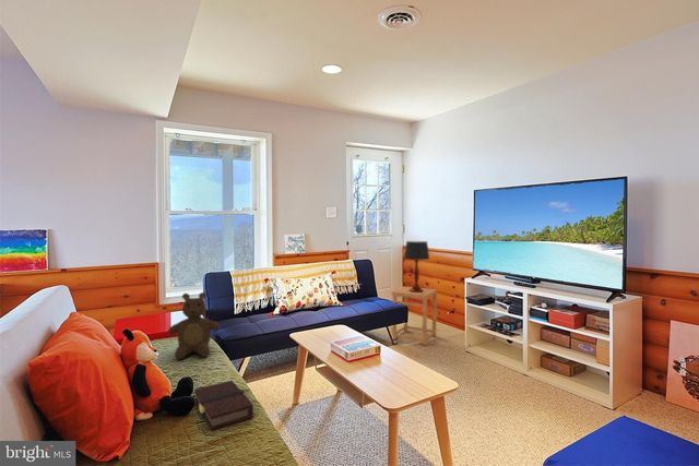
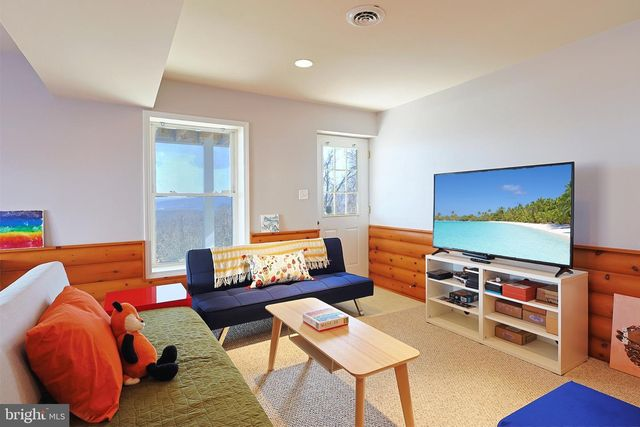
- table lamp [403,240,430,292]
- book [193,380,254,431]
- side table [391,286,438,346]
- teddy bear [167,291,221,360]
